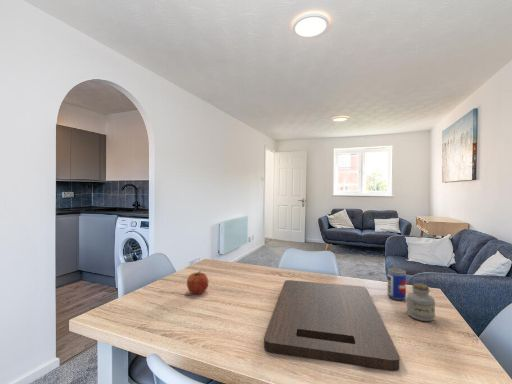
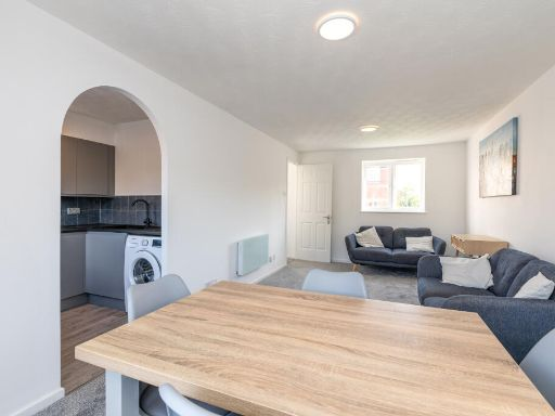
- beer can [387,267,407,301]
- fruit [186,270,209,295]
- jar [406,282,436,322]
- cutting board [263,279,401,372]
